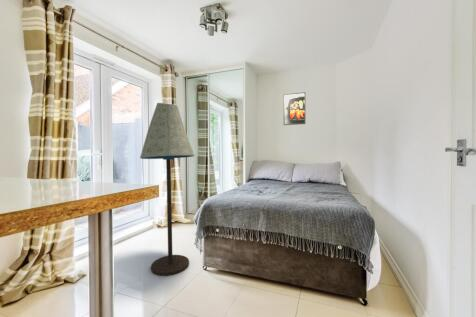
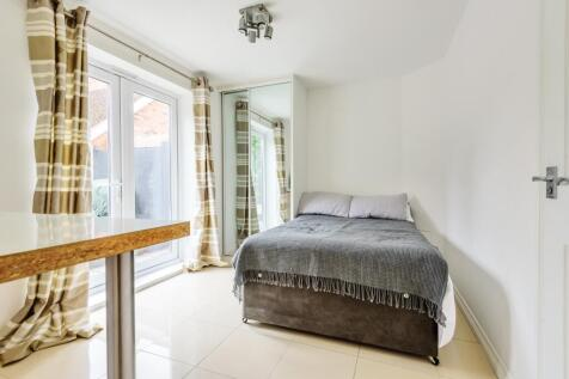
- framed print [282,91,306,126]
- floor lamp [139,102,196,277]
